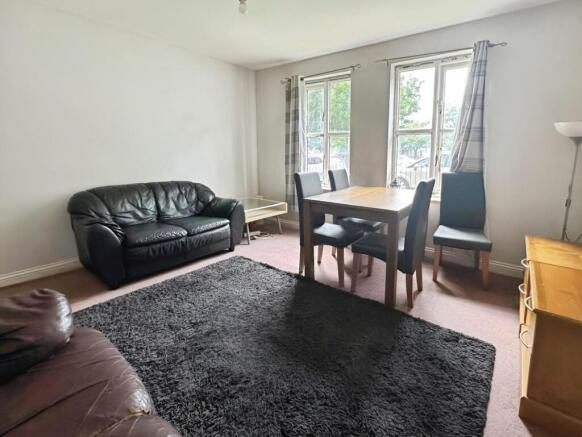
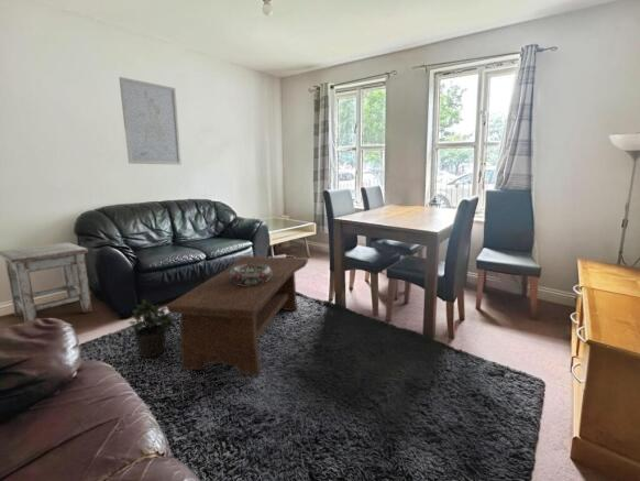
+ potted plant [128,298,176,359]
+ wall art [118,76,183,166]
+ coffee table [165,255,309,376]
+ stool [0,241,93,324]
+ decorative bowl [229,263,272,285]
